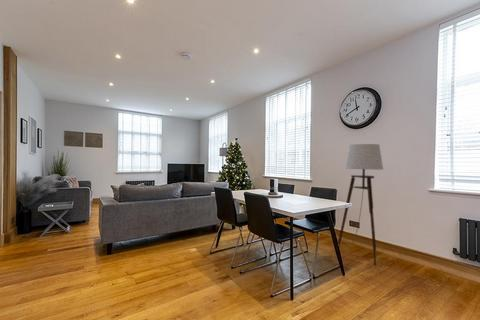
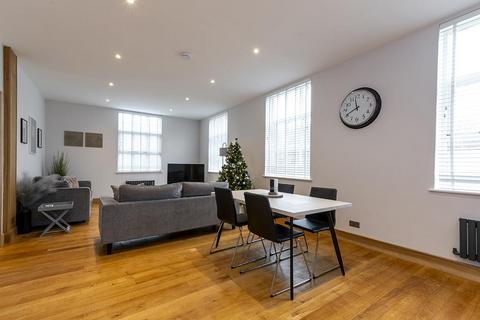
- floor lamp [337,143,384,266]
